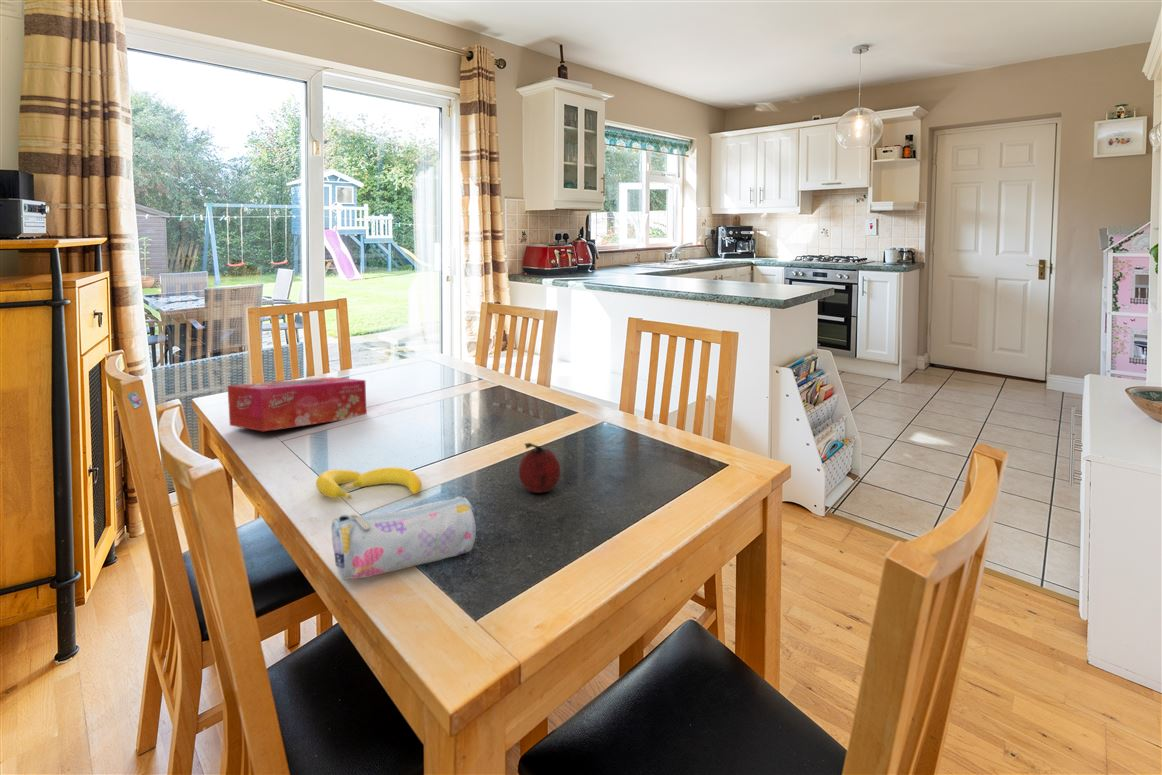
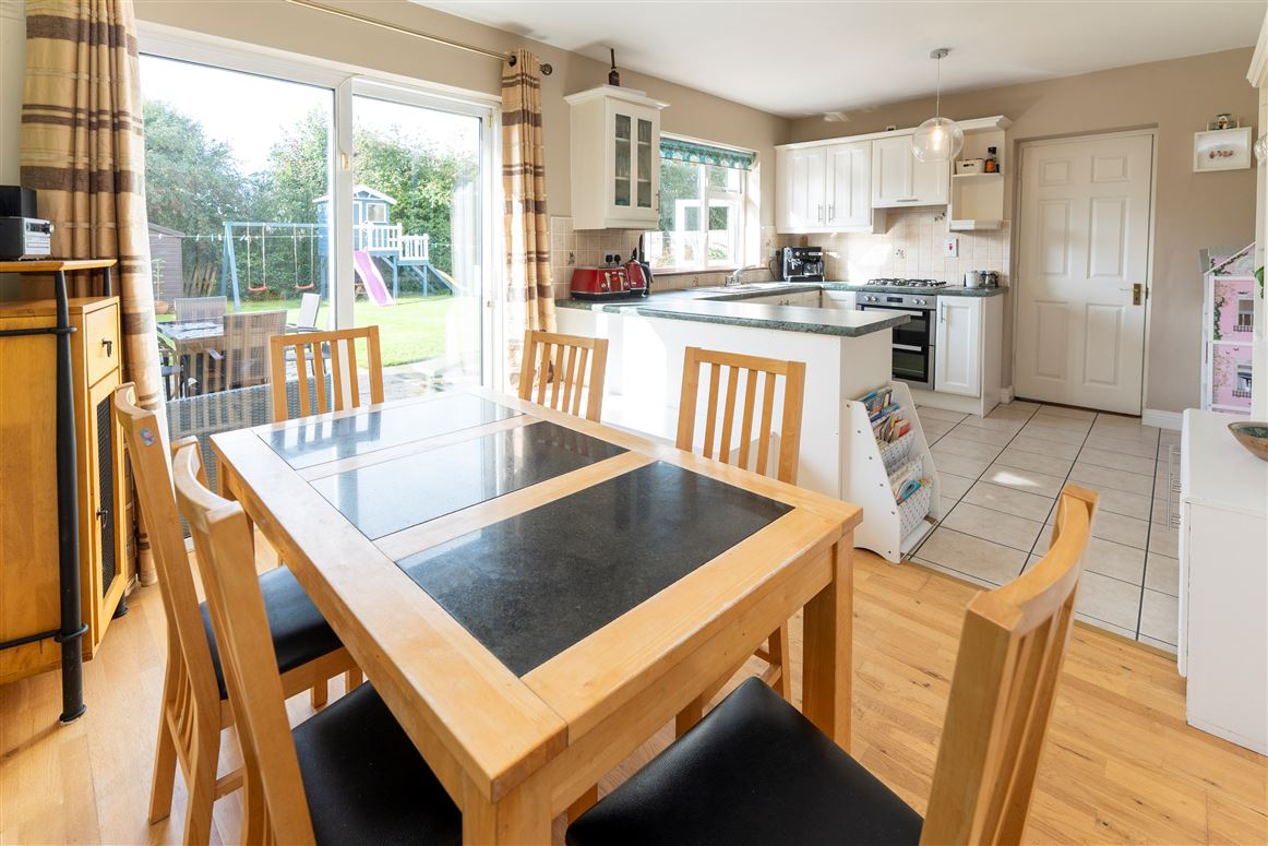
- pencil case [331,496,477,581]
- tissue box [227,376,367,432]
- fruit [518,442,562,494]
- banana [315,466,423,500]
